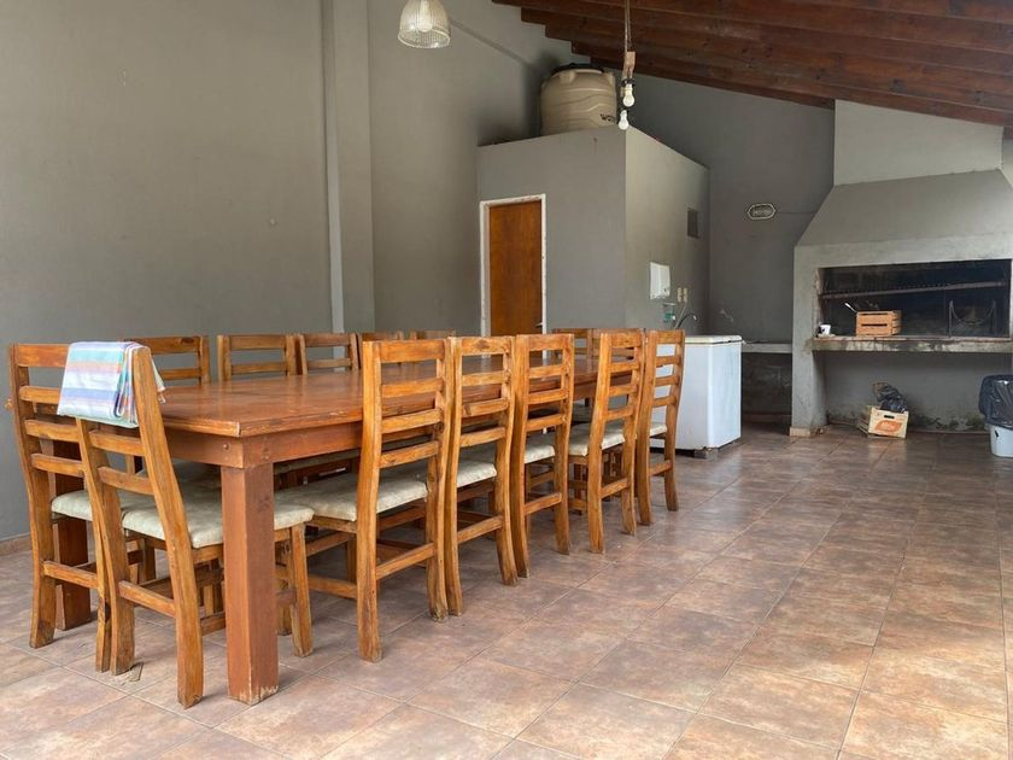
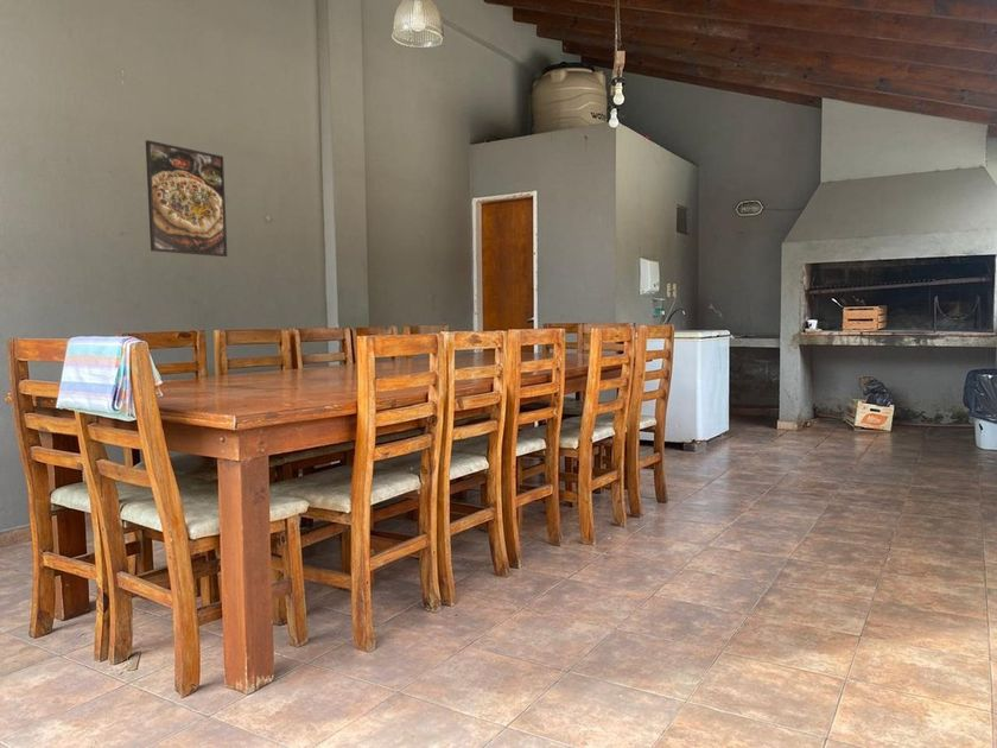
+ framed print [145,139,228,258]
